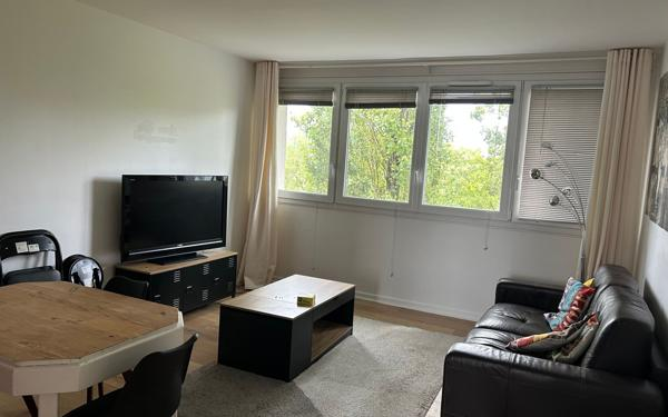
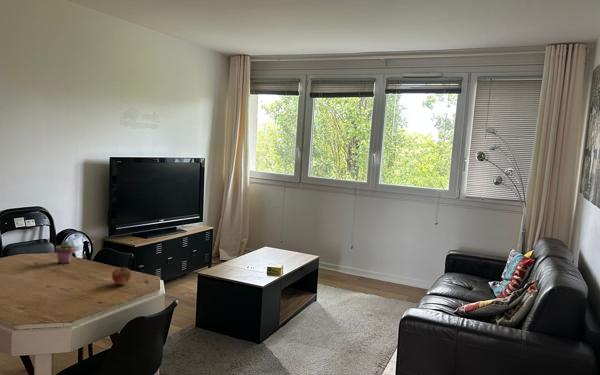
+ fruit [111,266,132,285]
+ potted succulent [55,240,75,265]
